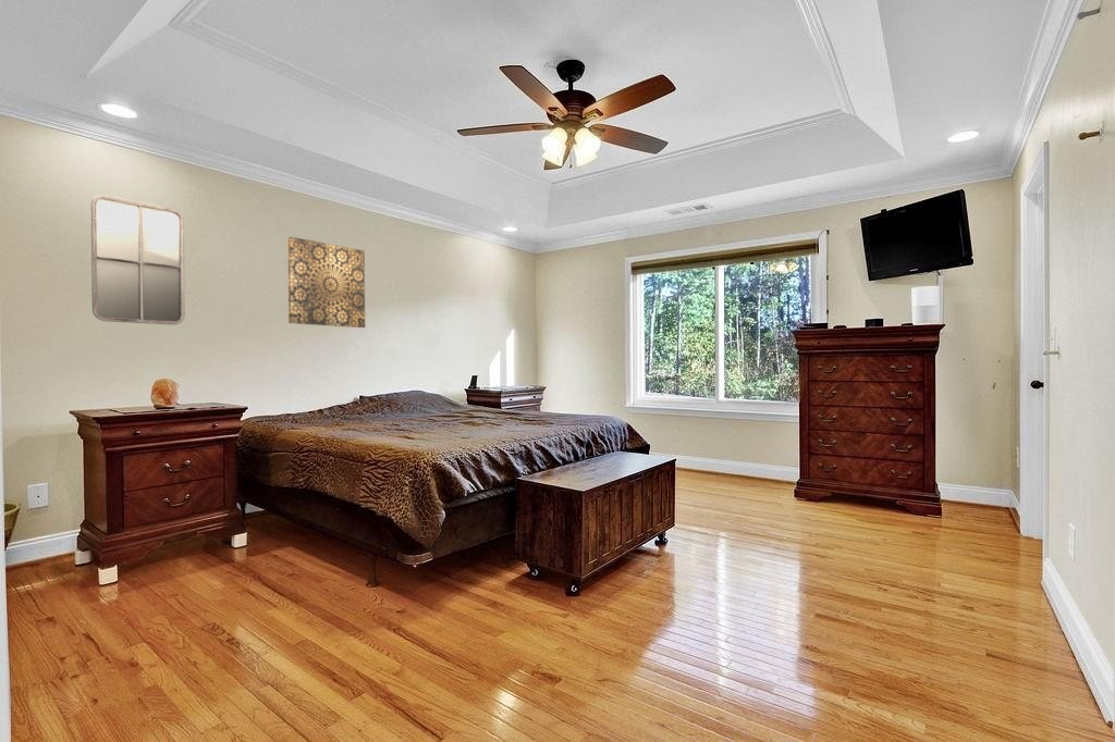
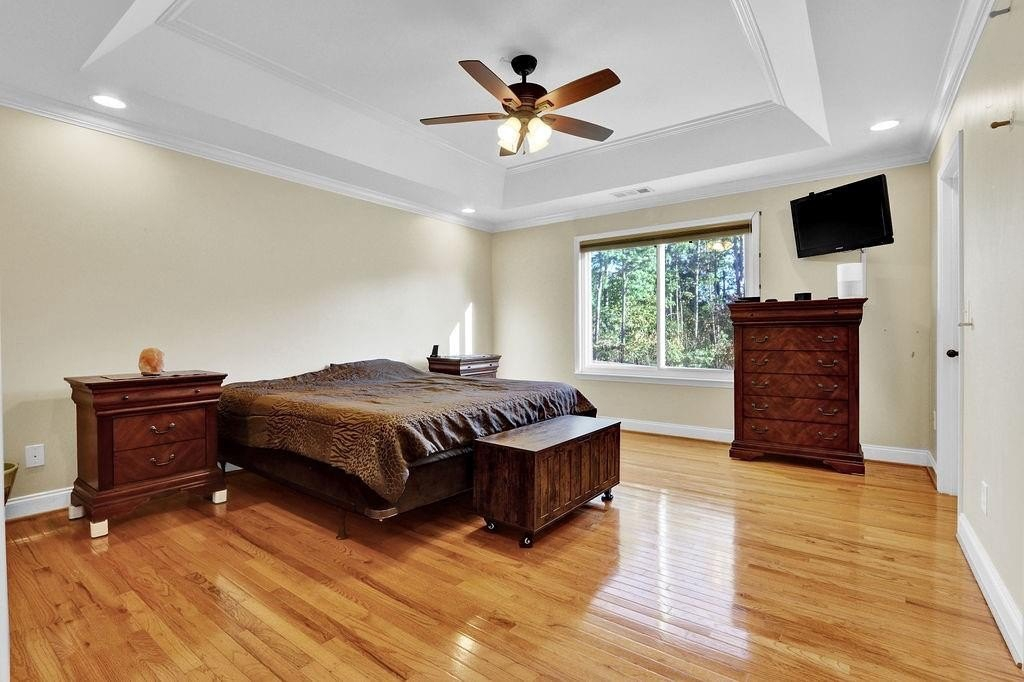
- home mirror [90,194,186,325]
- wall art [286,236,366,329]
